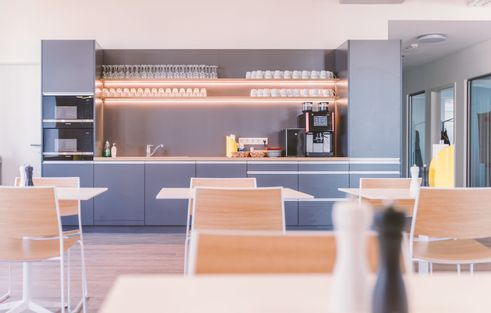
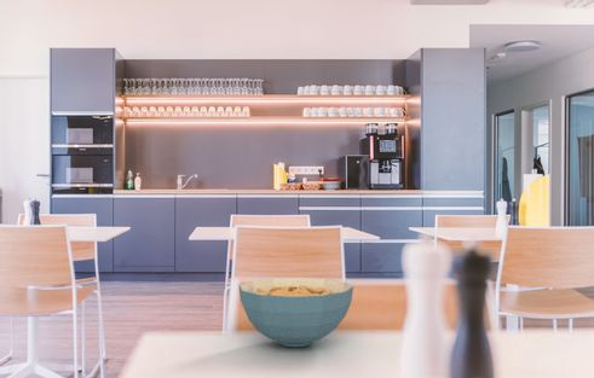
+ cereal bowl [237,277,354,348]
